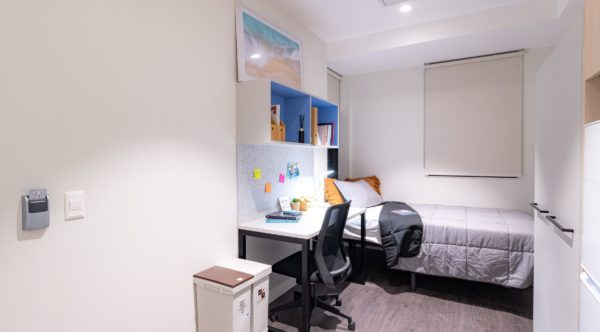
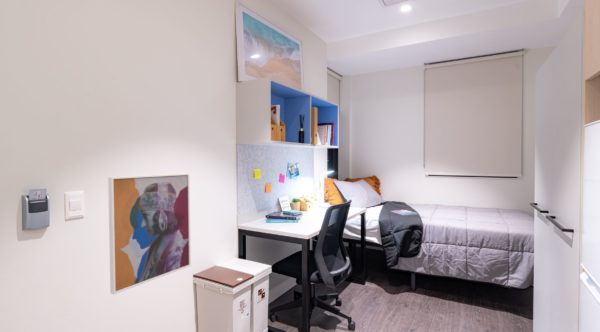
+ wall art [107,172,192,295]
